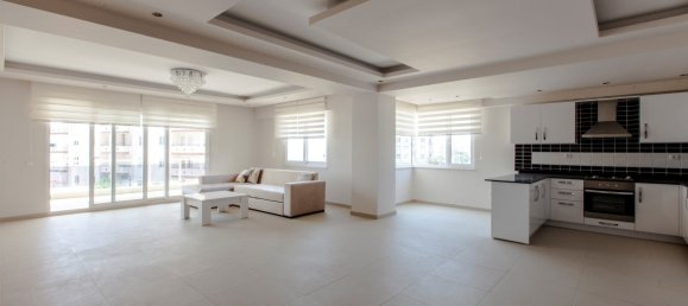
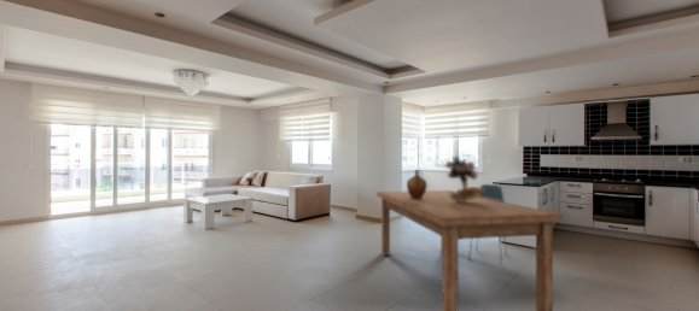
+ dining chair [467,183,508,266]
+ dining table [375,189,564,311]
+ bouquet [444,154,487,201]
+ ceramic jug [406,169,429,199]
